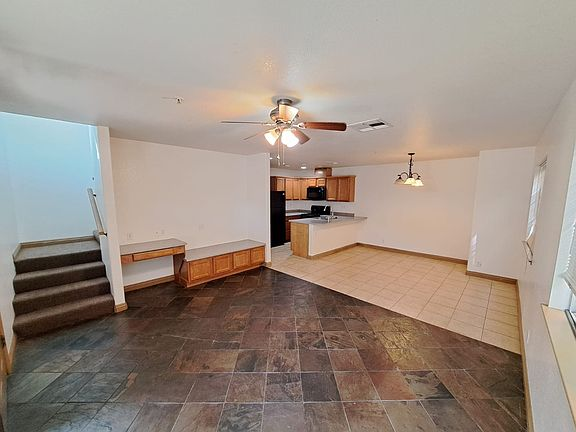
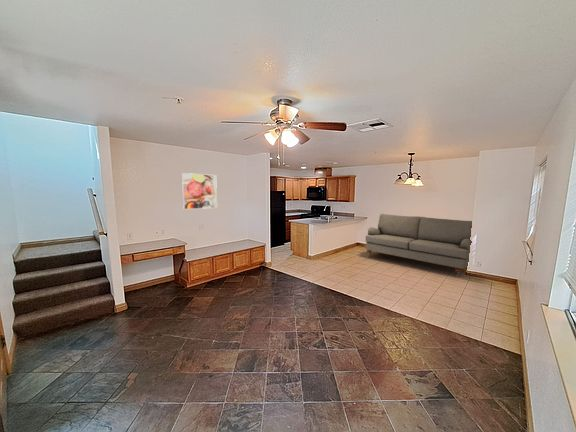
+ sofa [365,213,473,277]
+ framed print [181,172,218,210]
